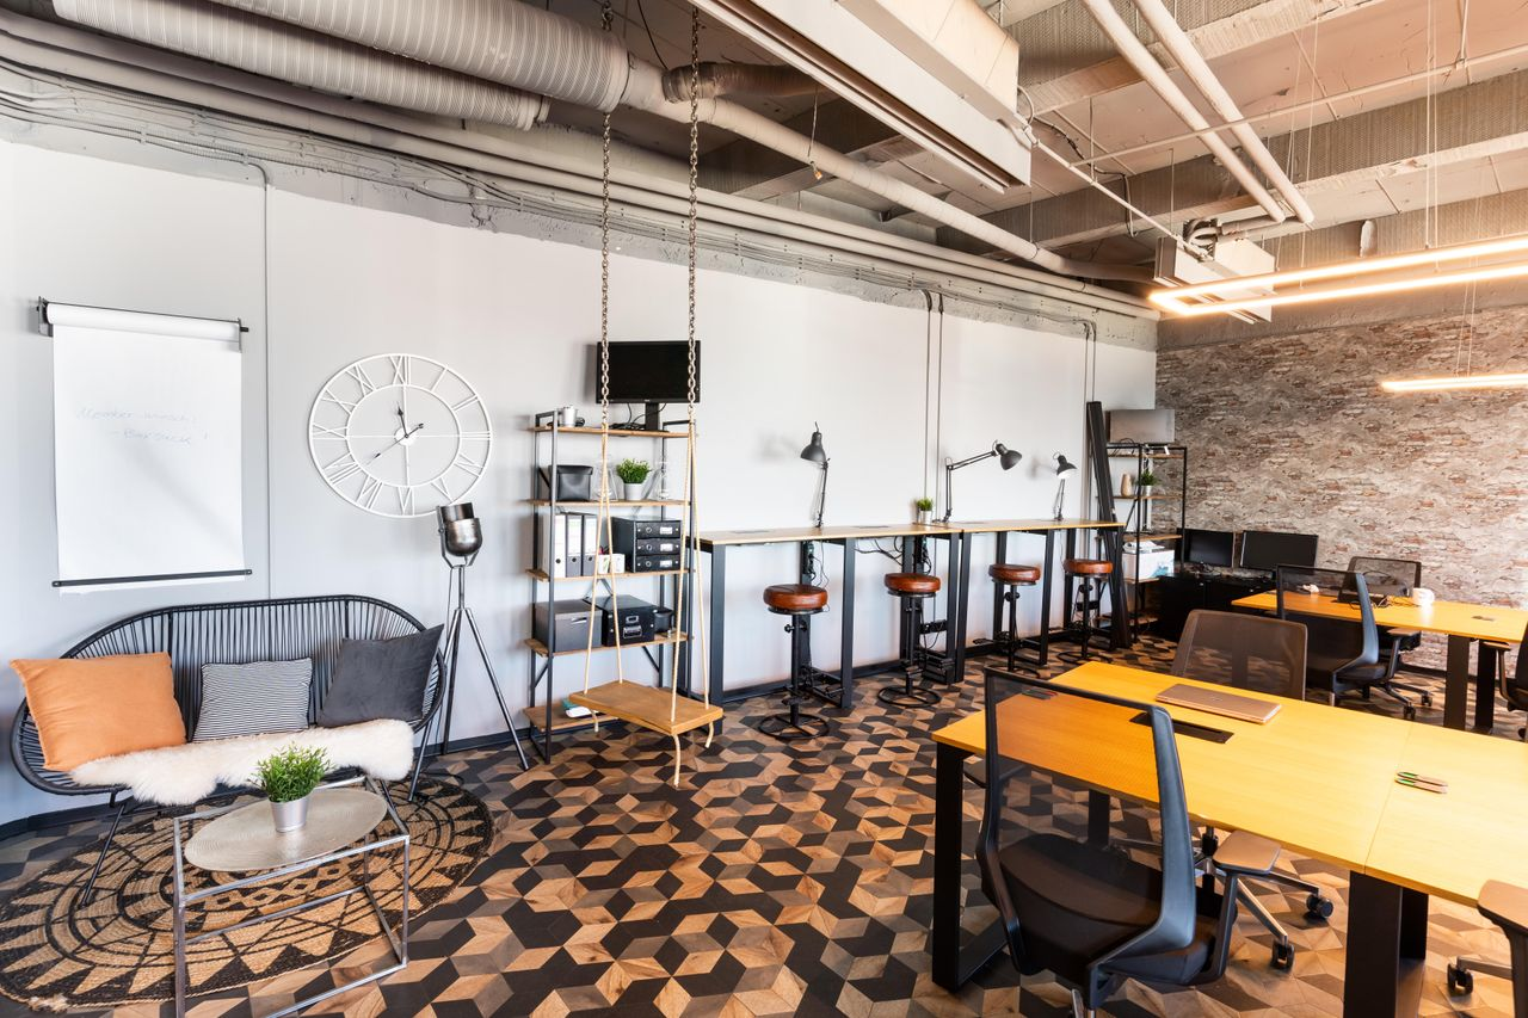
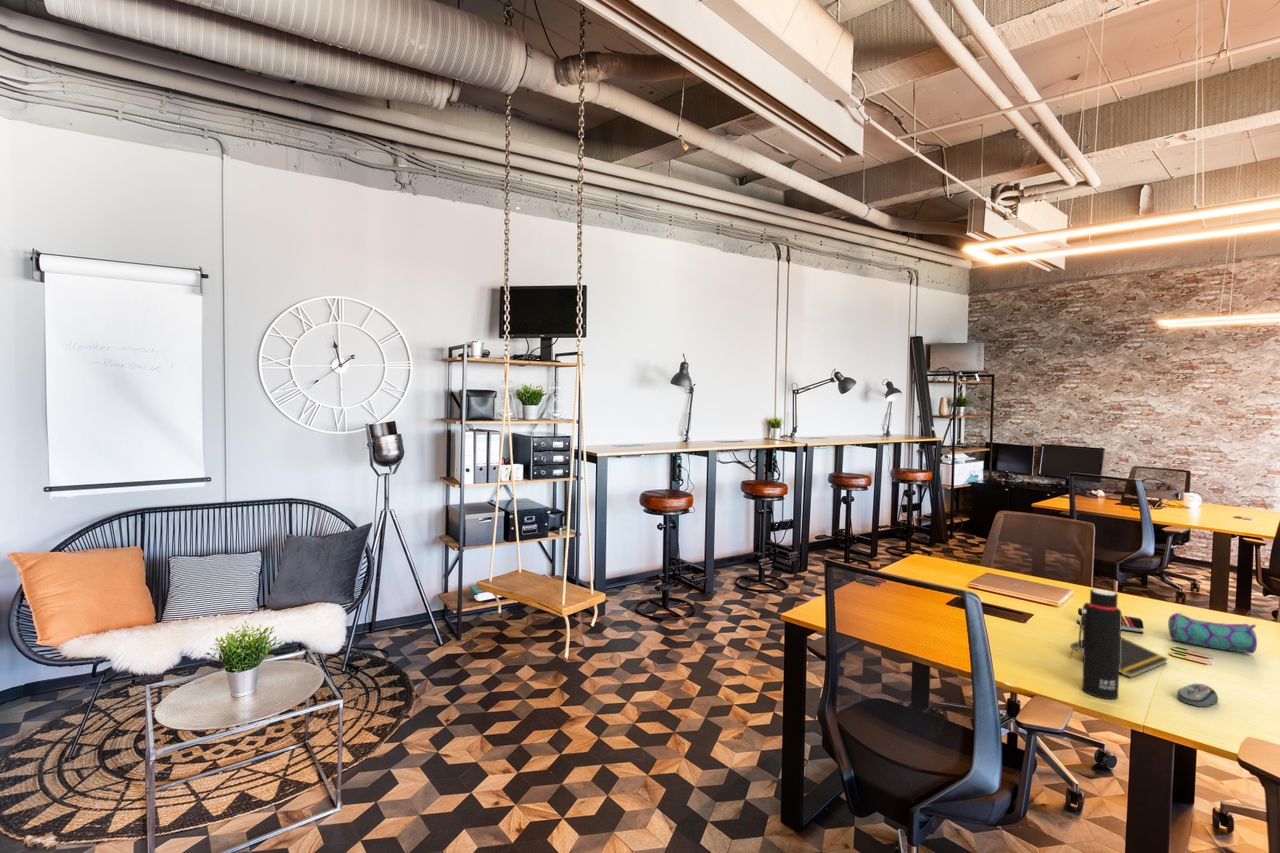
+ computer mouse [1176,682,1219,708]
+ pencil case [1167,612,1258,654]
+ water bottle [1078,588,1123,700]
+ notepad [1069,636,1169,679]
+ stapler [1076,607,1145,635]
